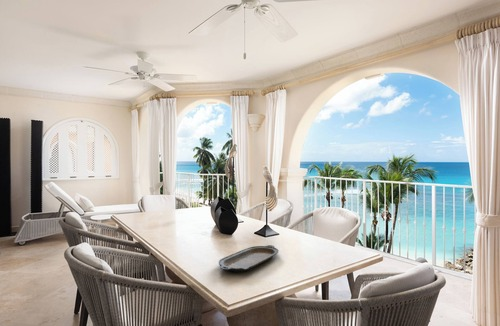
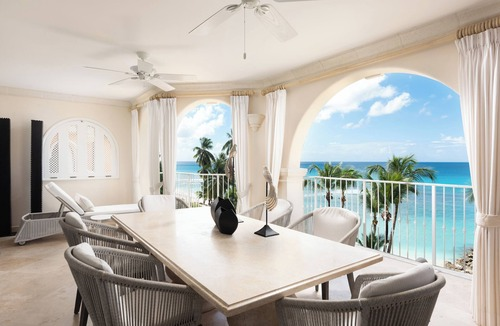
- serving tray [218,244,280,273]
